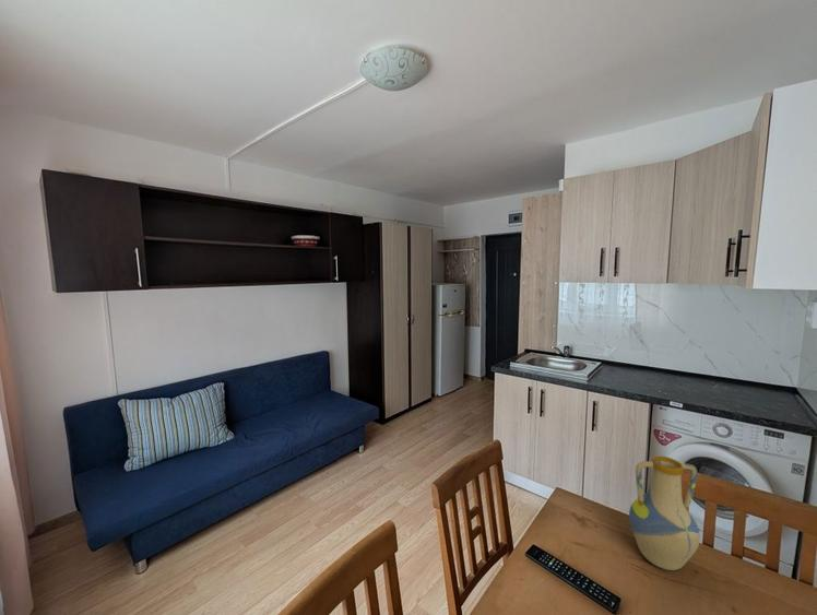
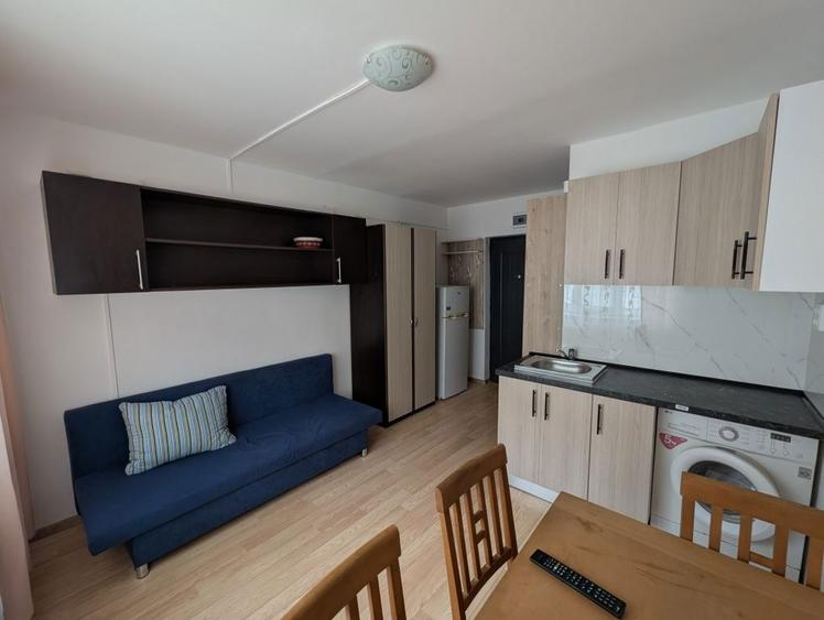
- vase [628,454,701,571]
